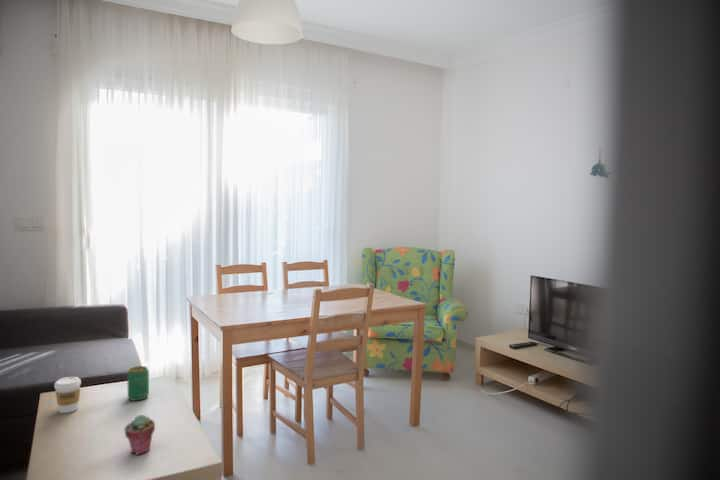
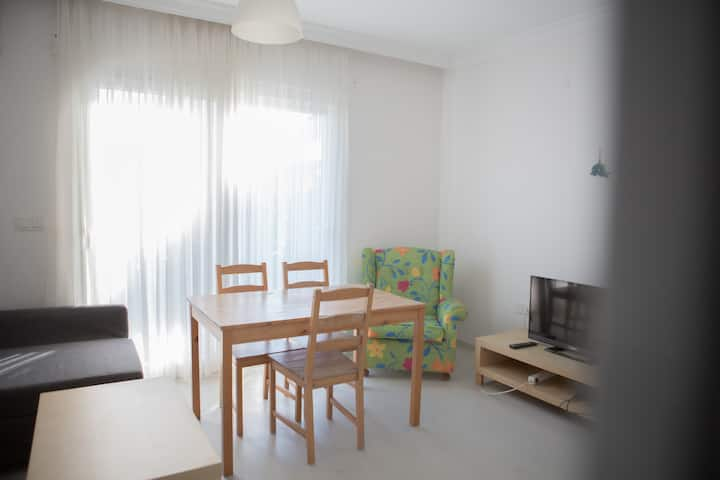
- coffee cup [53,376,82,414]
- potted succulent [123,414,156,456]
- beverage can [126,365,150,402]
